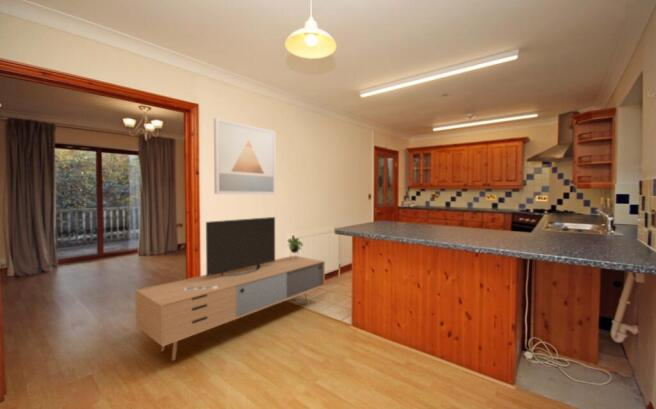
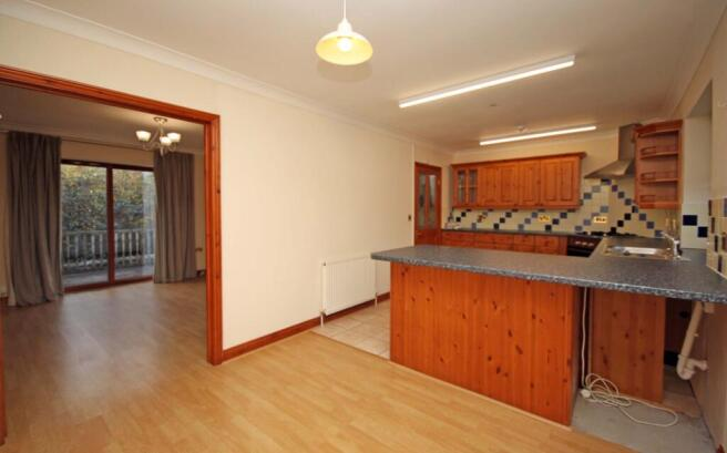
- media console [135,216,326,362]
- wall art [213,117,277,196]
